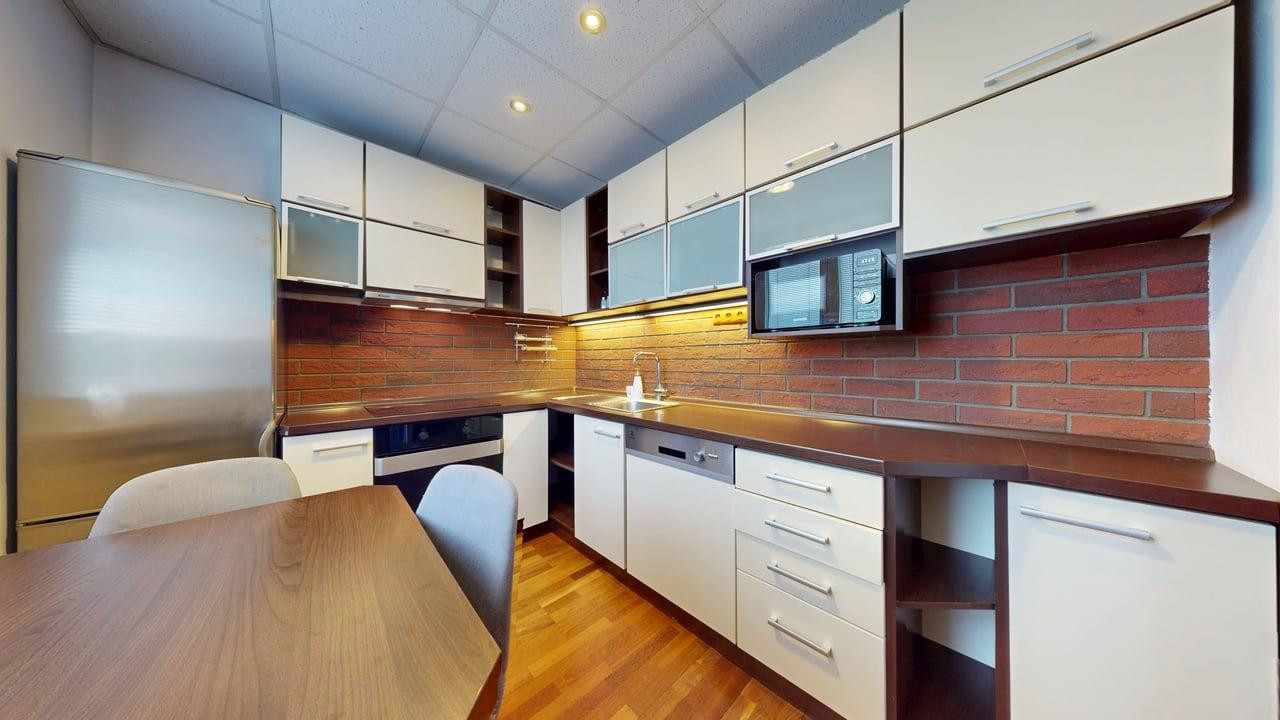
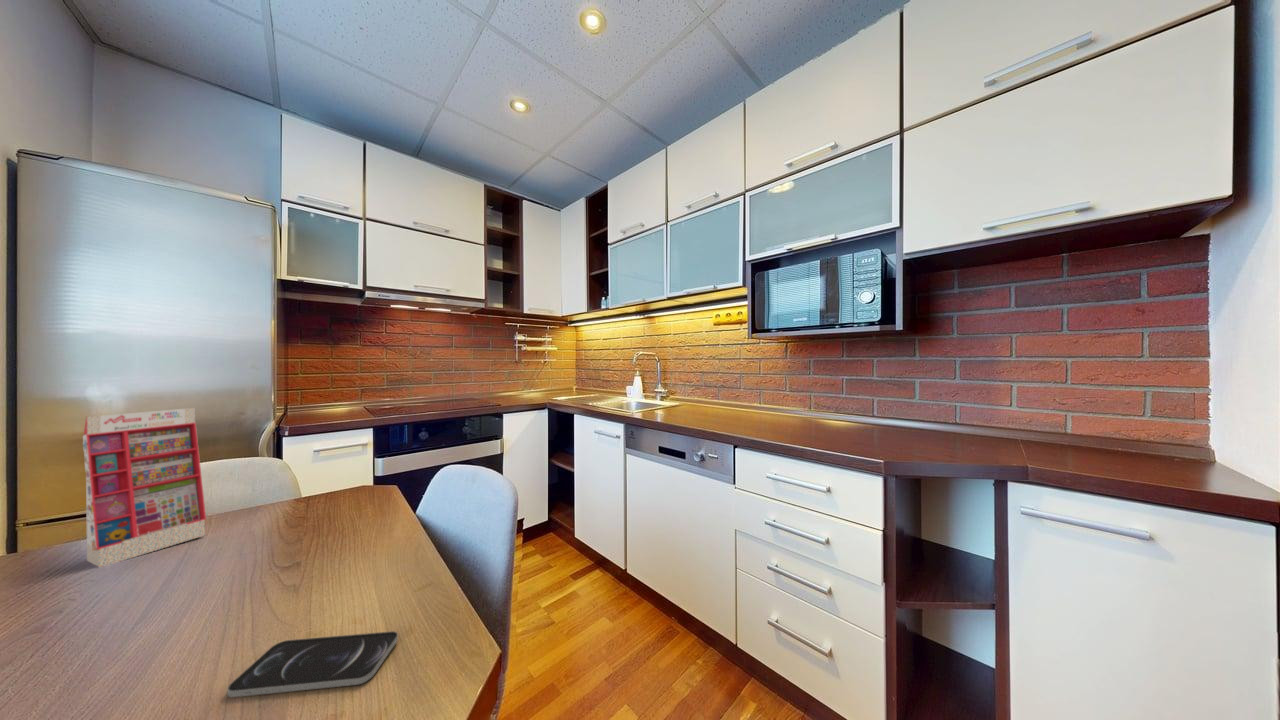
+ gift box [82,407,207,568]
+ smartphone [226,630,399,698]
